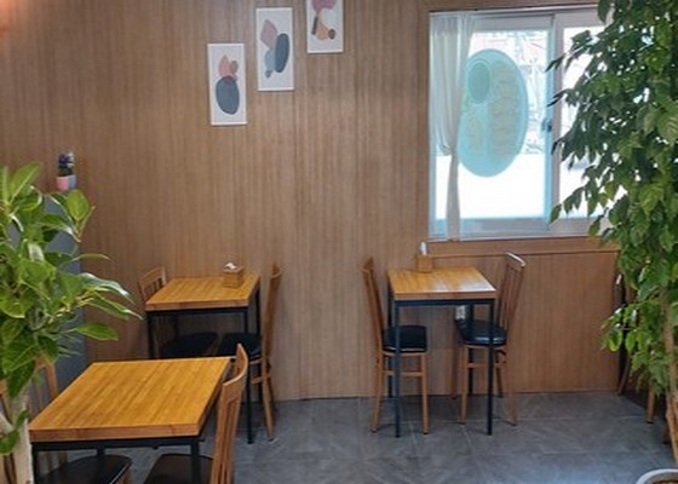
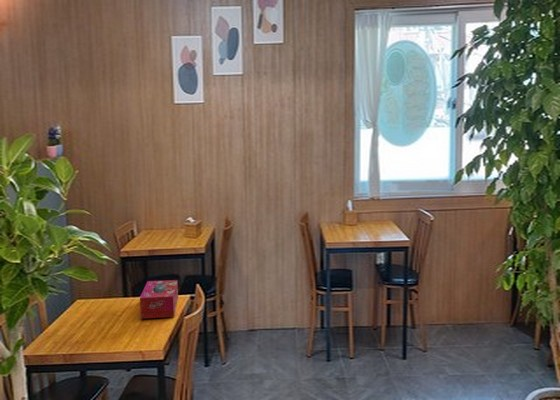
+ tissue box [139,279,179,320]
